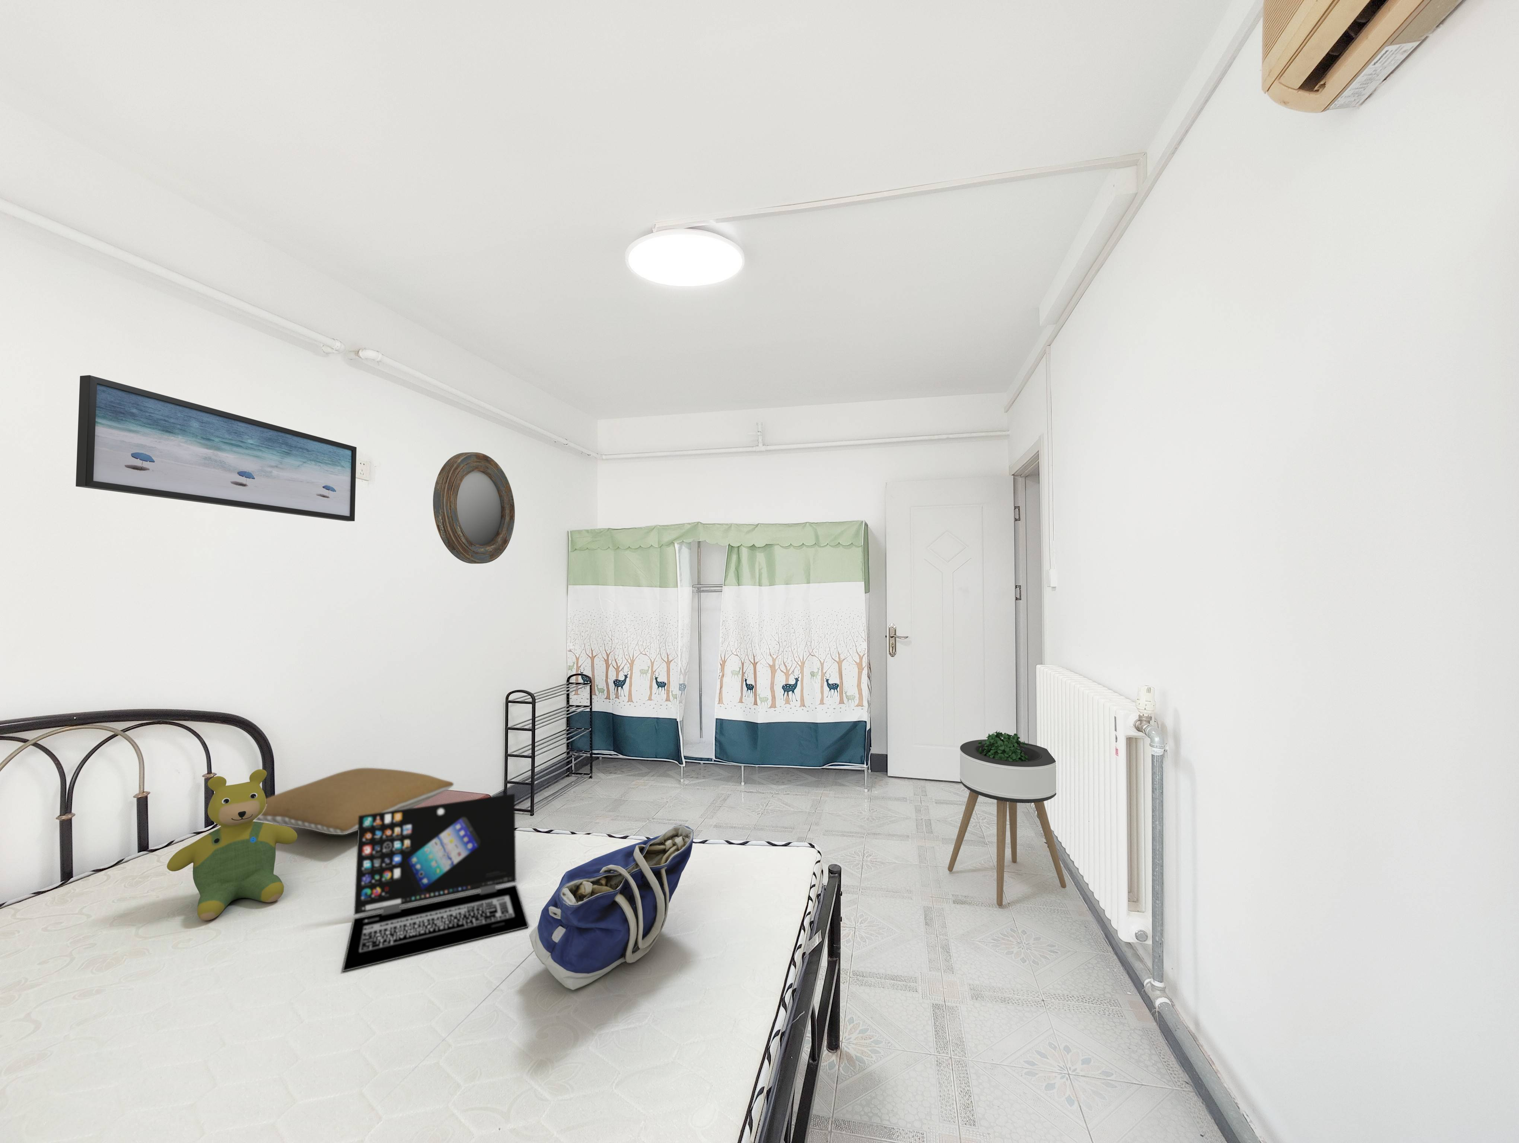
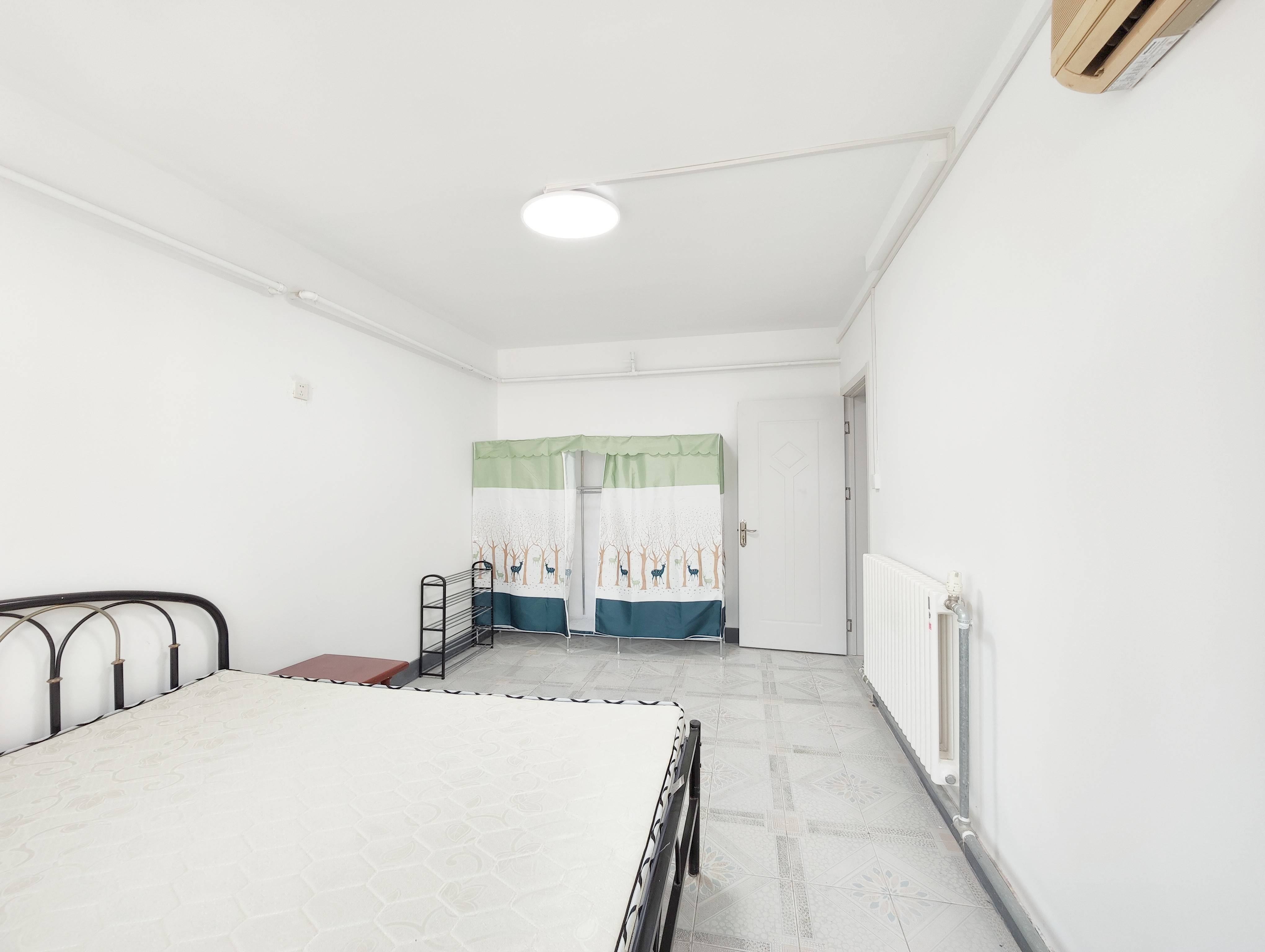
- teddy bear [167,768,298,921]
- home mirror [432,453,515,564]
- wall art [76,375,357,521]
- tote bag [528,825,694,991]
- pillow [253,767,454,834]
- plant stand [947,730,1066,906]
- laptop [342,794,528,971]
